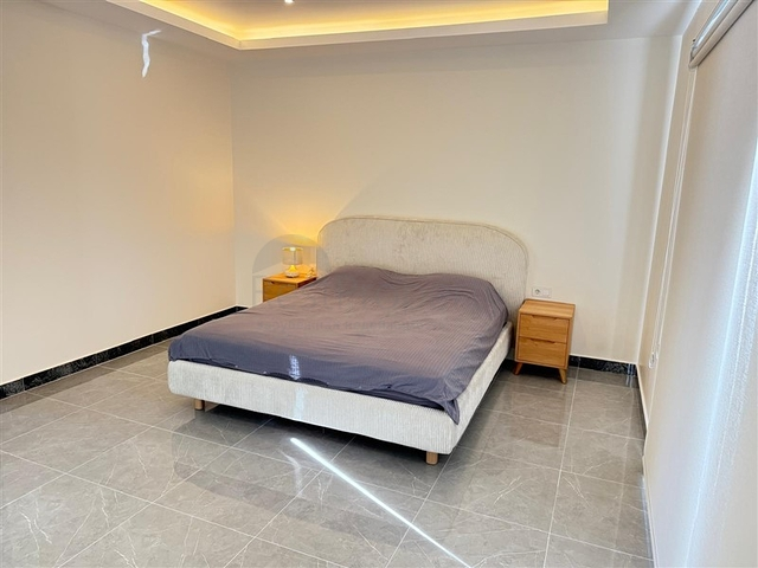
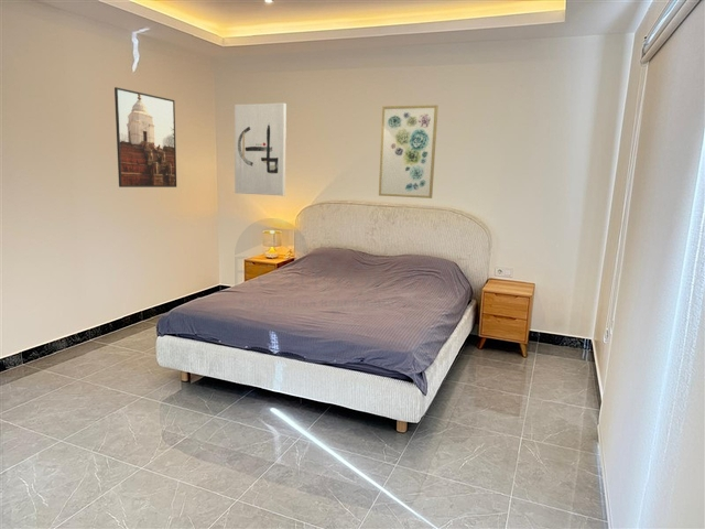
+ wall art [378,104,440,199]
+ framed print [113,86,177,188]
+ wall art [234,102,288,197]
